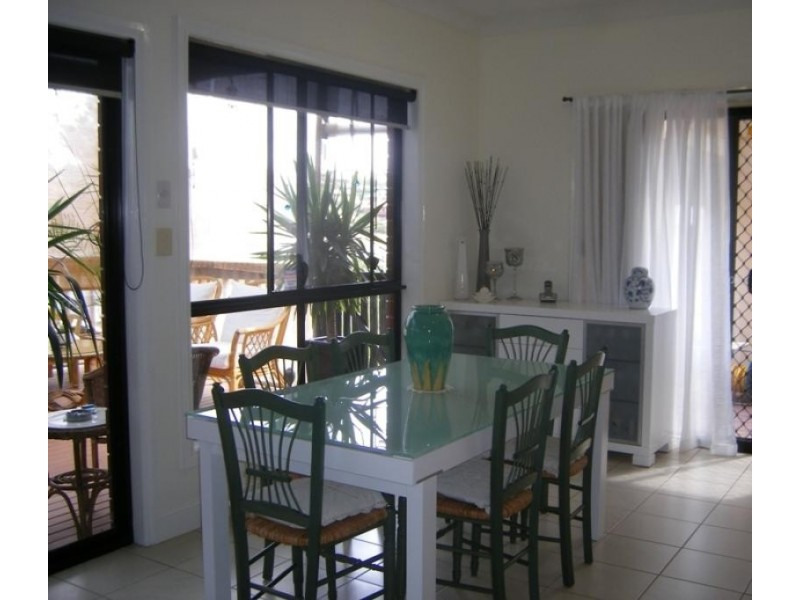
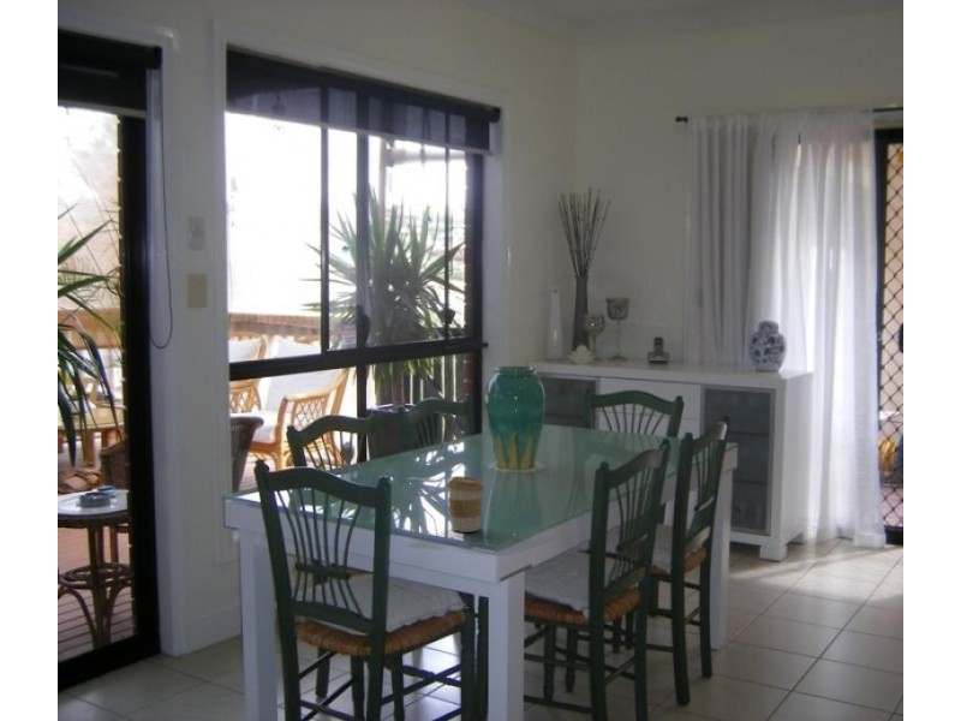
+ coffee cup [446,475,485,534]
